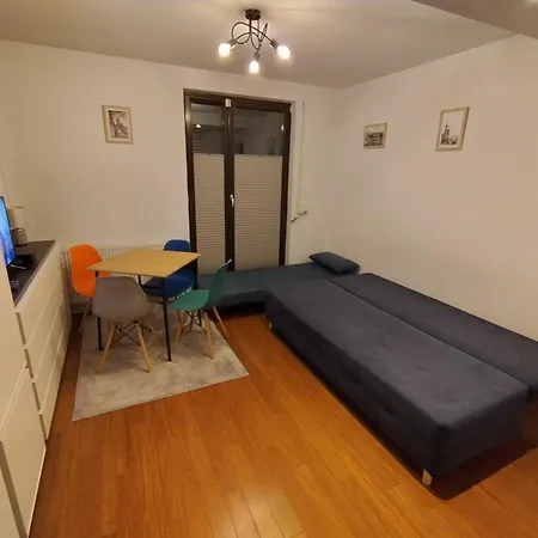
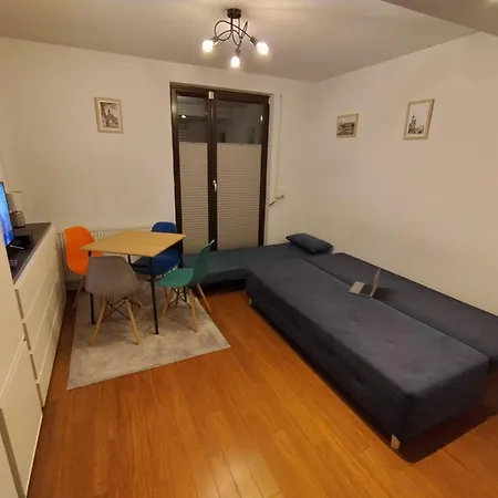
+ laptop [349,267,382,298]
